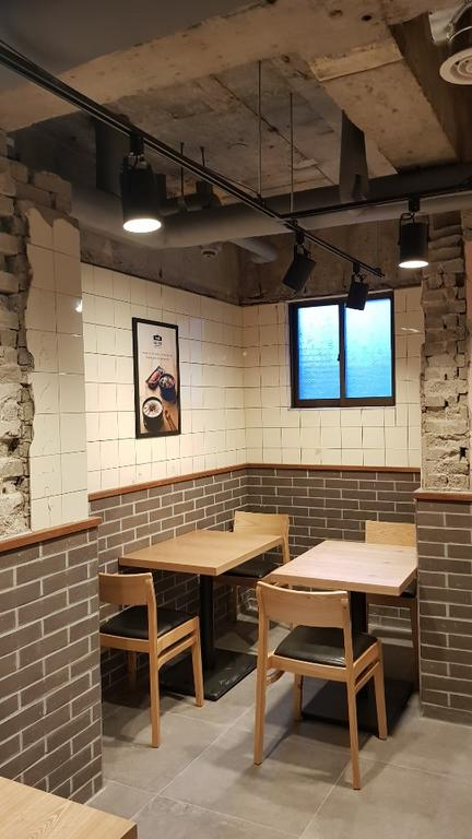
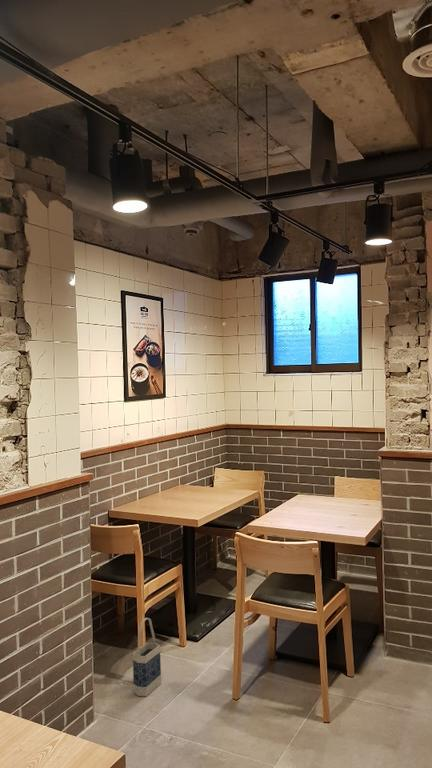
+ bag [132,617,162,697]
